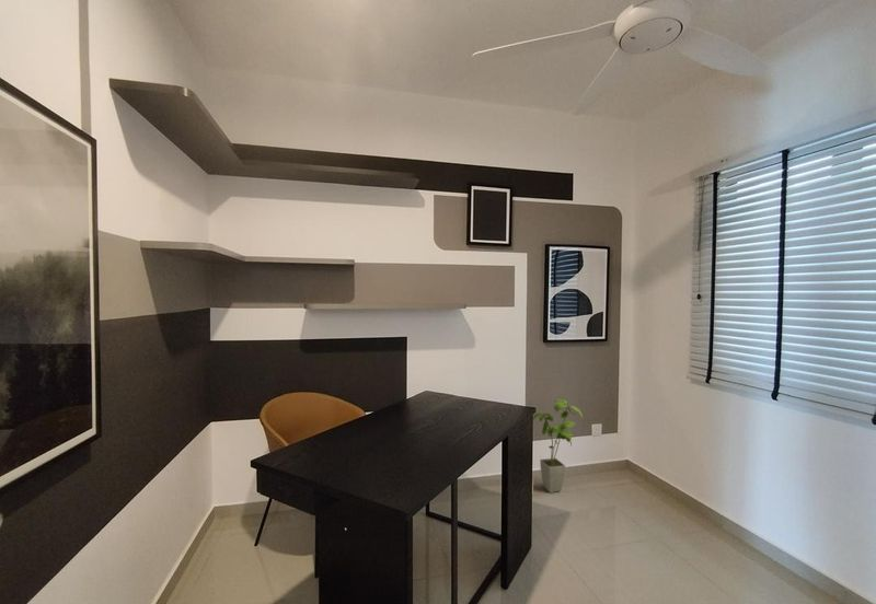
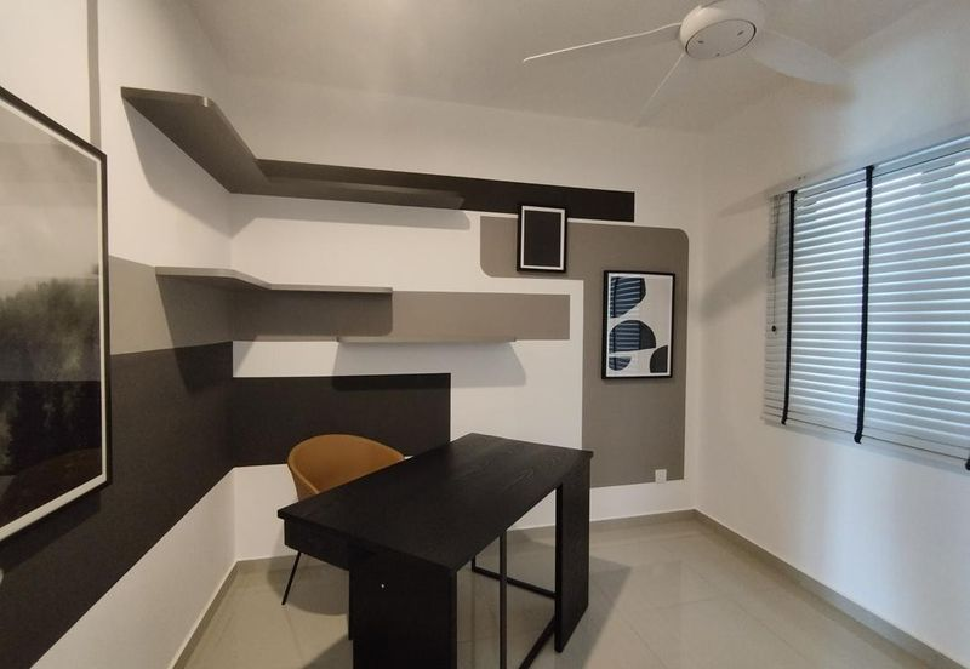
- house plant [532,398,584,493]
